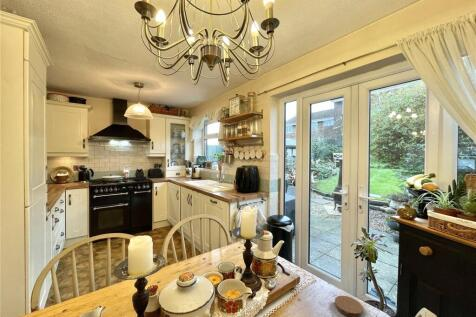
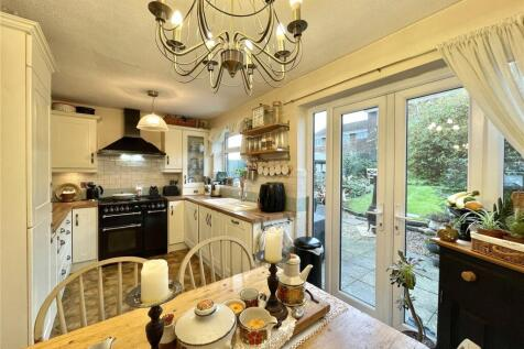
- coaster [334,295,364,317]
